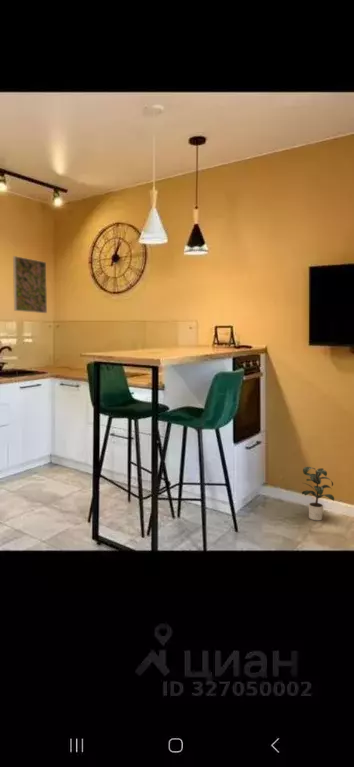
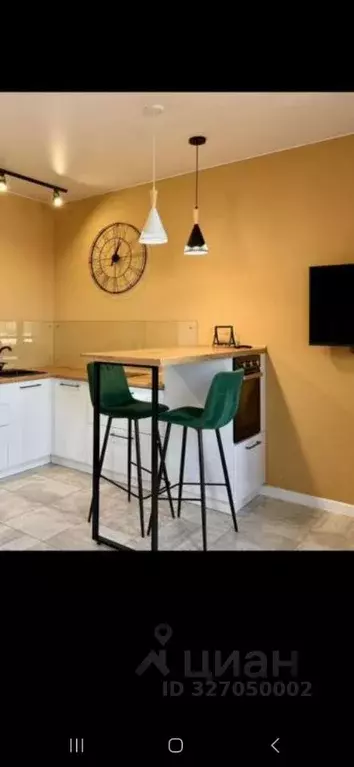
- potted plant [301,466,335,521]
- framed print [12,255,48,314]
